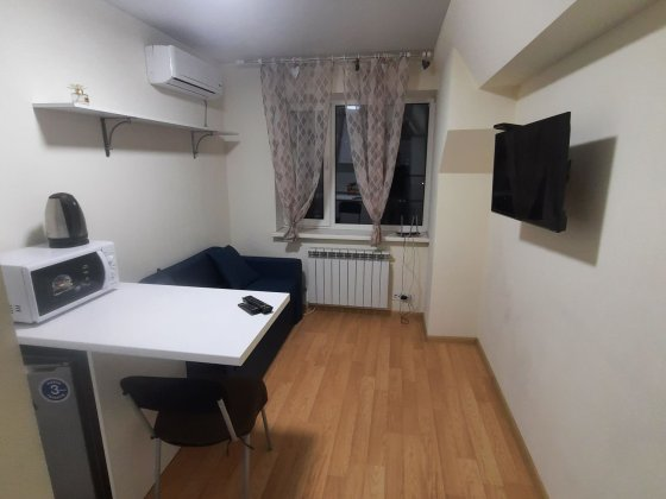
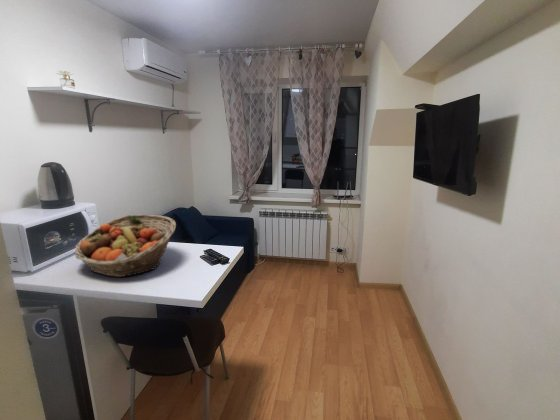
+ fruit basket [73,214,177,278]
